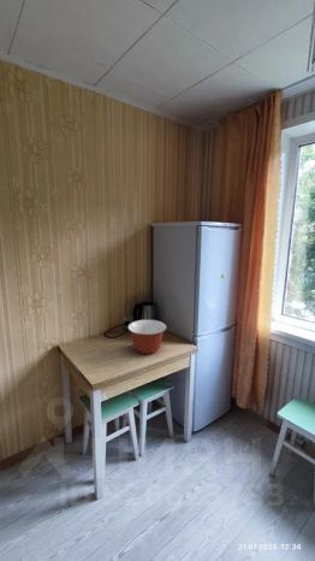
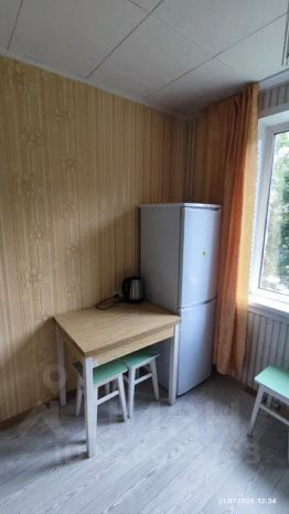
- mixing bowl [126,319,168,355]
